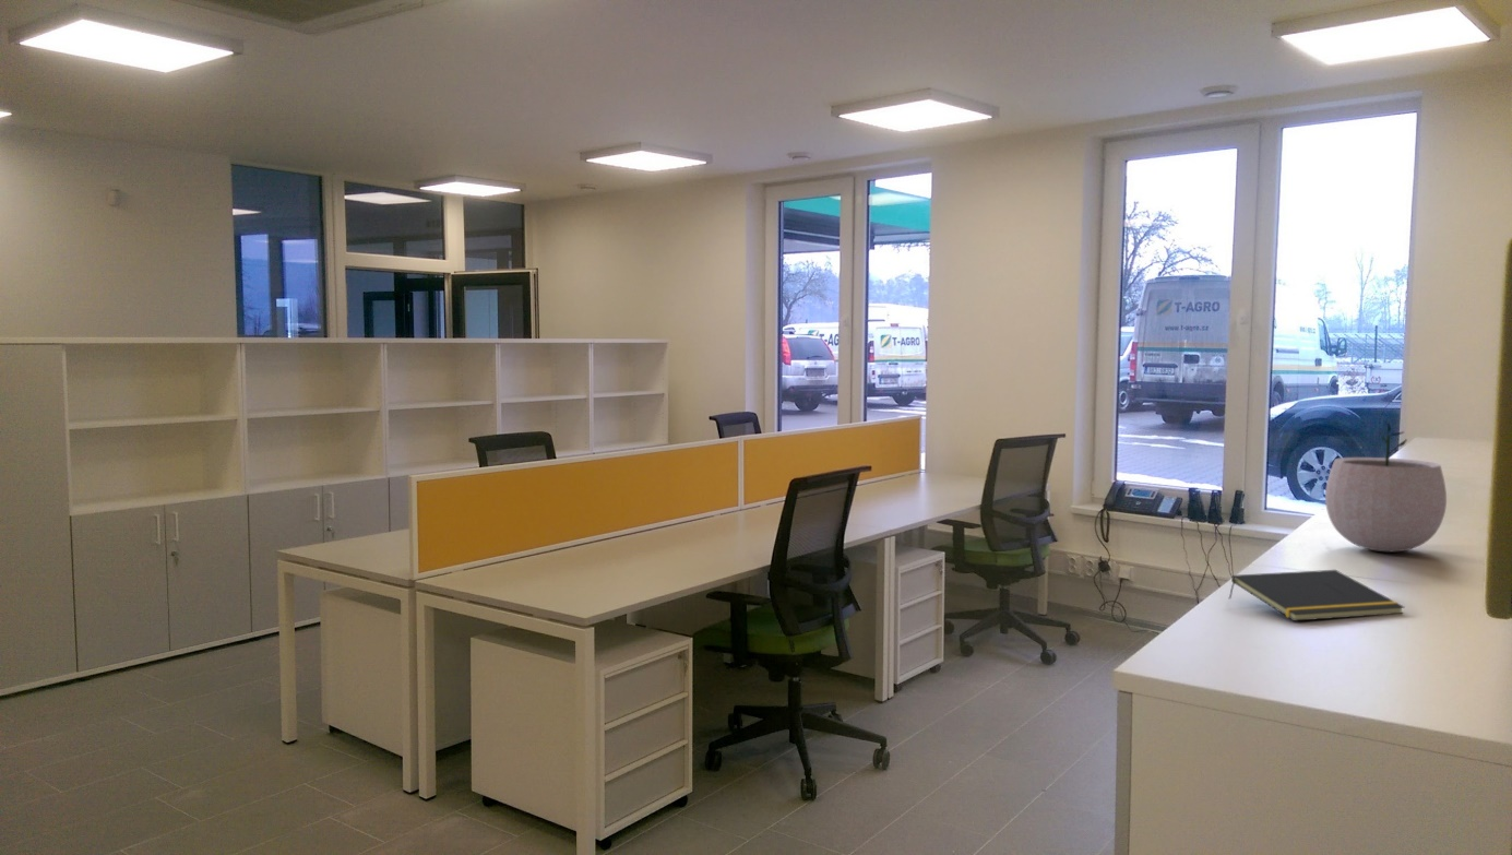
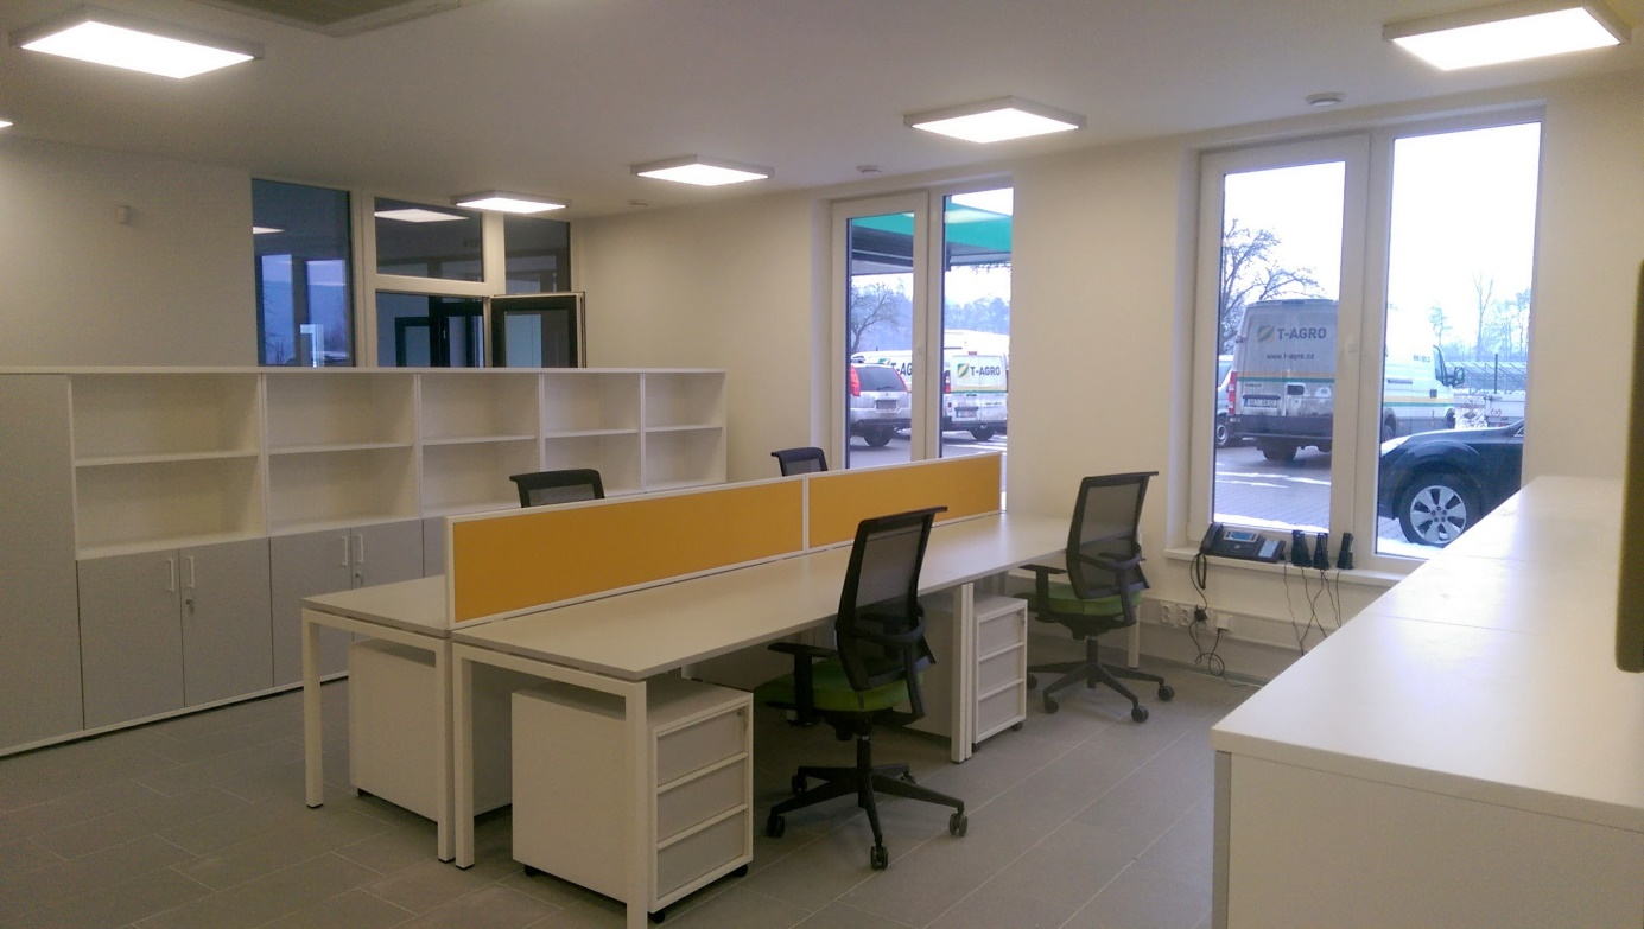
- notepad [1228,569,1405,622]
- plant pot [1324,423,1448,553]
